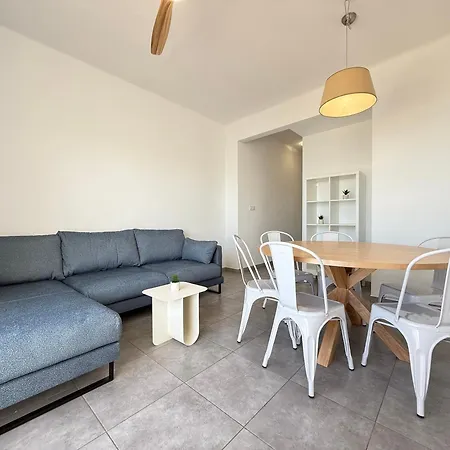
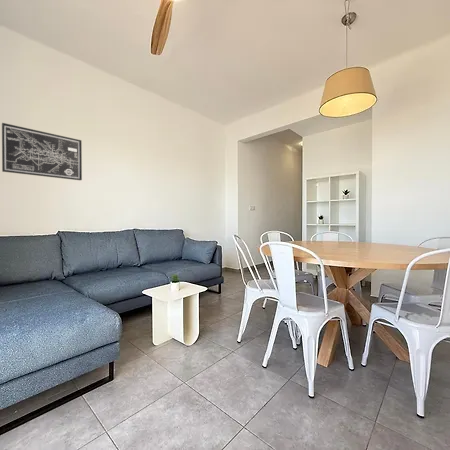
+ wall art [1,122,83,181]
